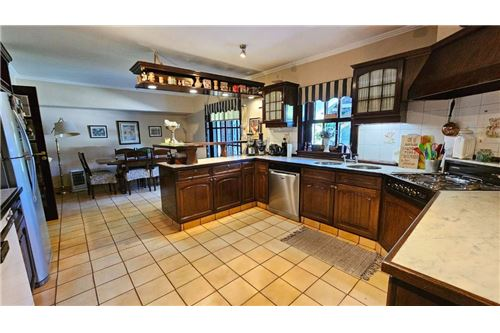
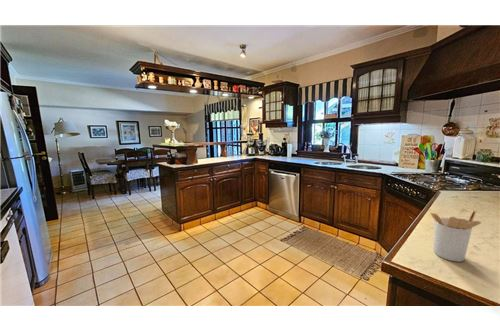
+ utensil holder [429,209,482,263]
